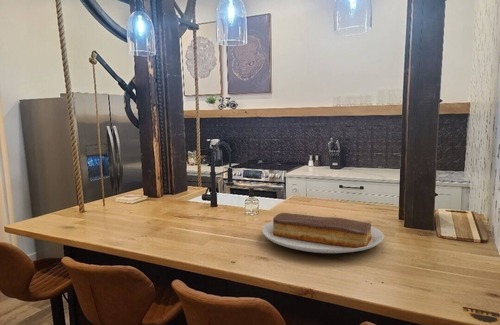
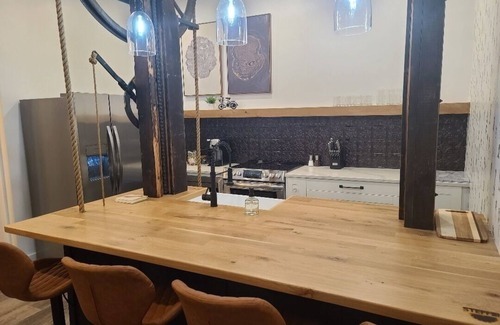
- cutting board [261,212,385,254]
